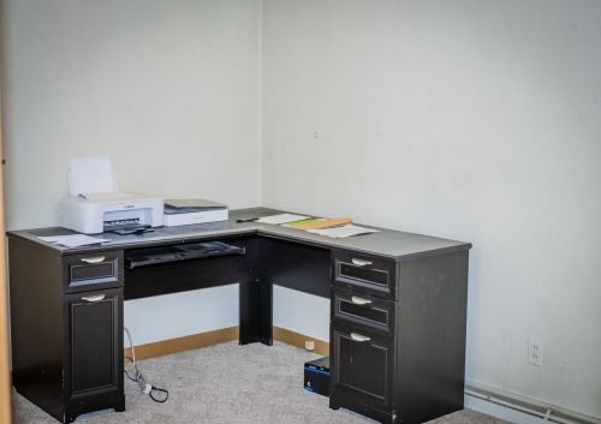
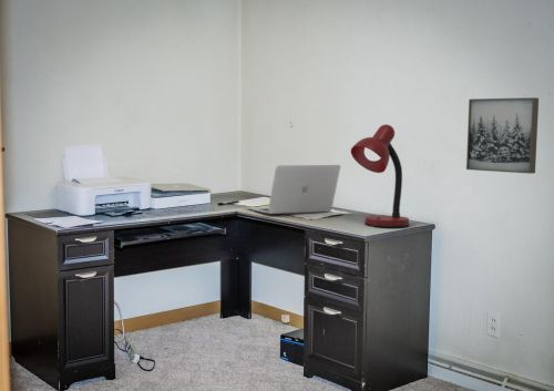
+ desk lamp [350,123,411,228]
+ laptop [246,164,341,215]
+ wall art [465,96,540,175]
